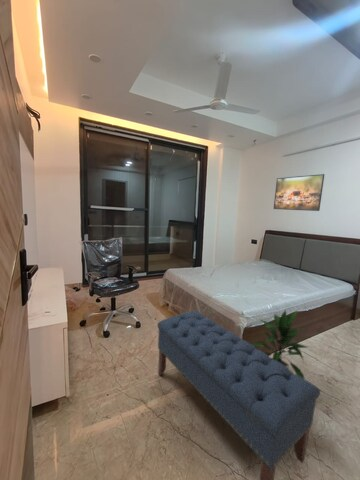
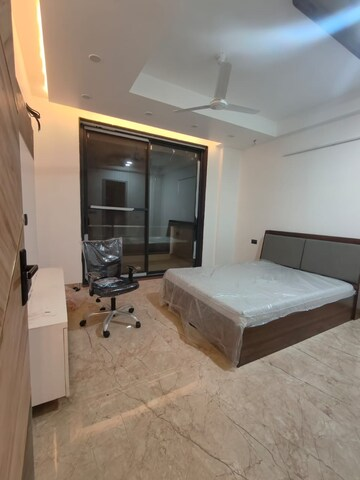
- indoor plant [251,309,309,379]
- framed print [273,173,326,212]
- bench [156,310,321,480]
